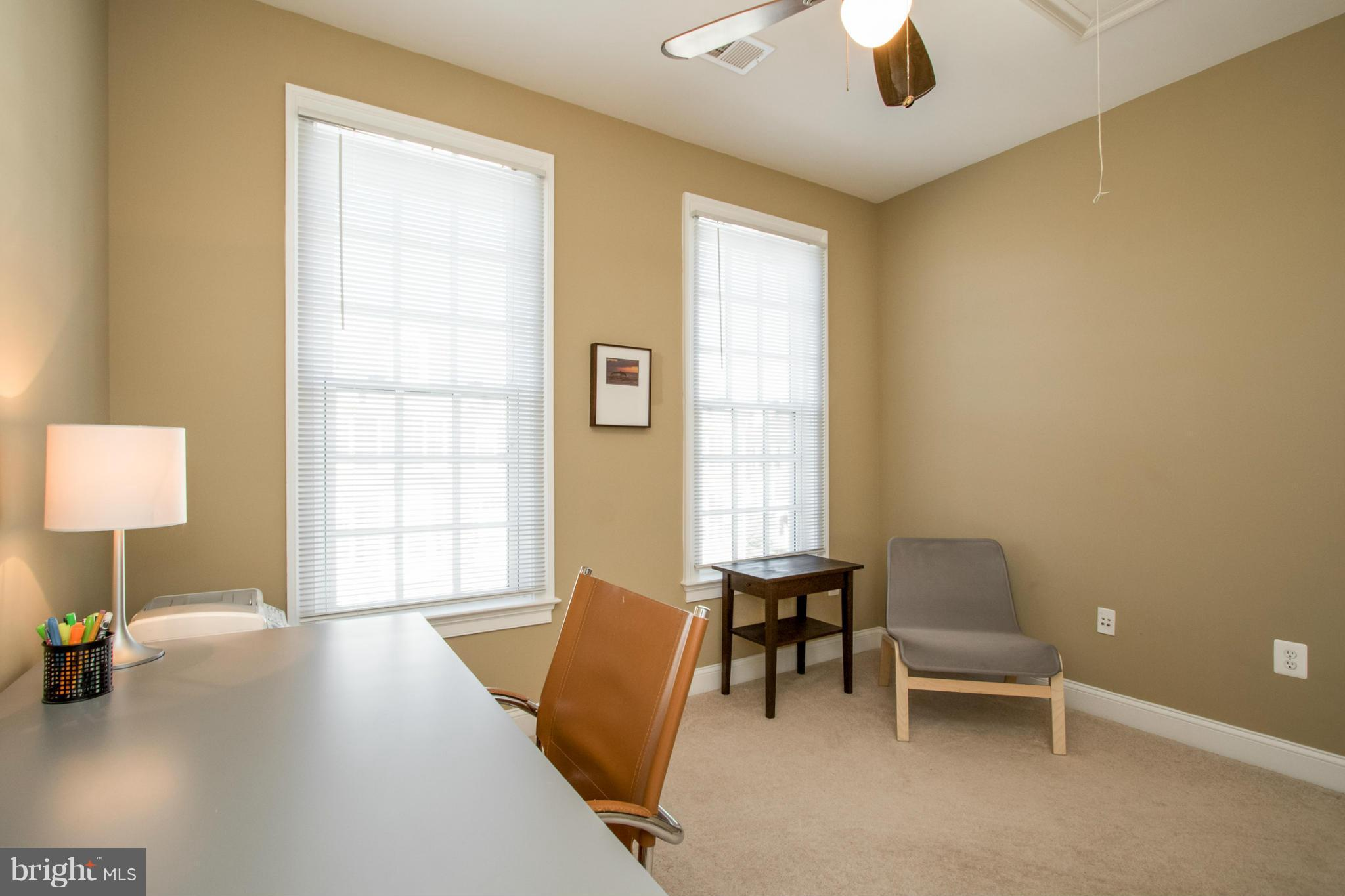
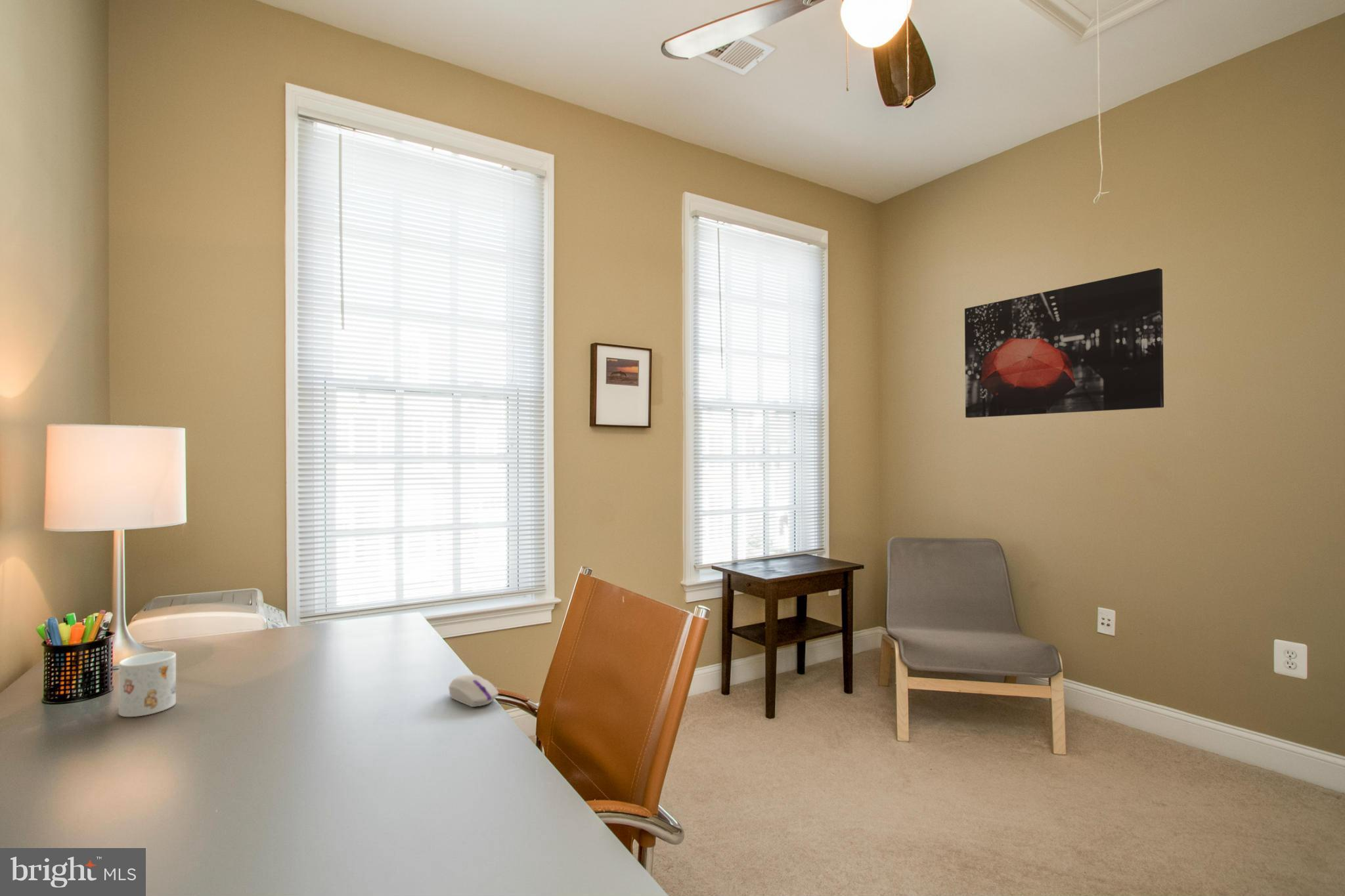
+ mug [118,651,177,717]
+ wall art [964,268,1164,418]
+ computer mouse [448,673,499,708]
